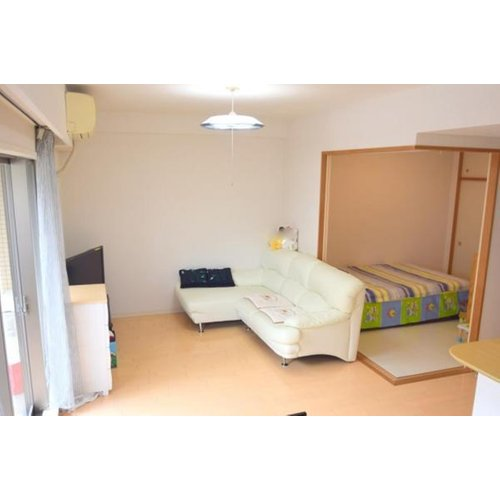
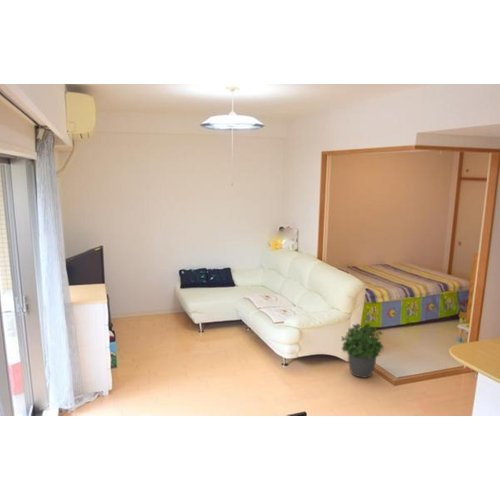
+ potted plant [340,322,385,379]
